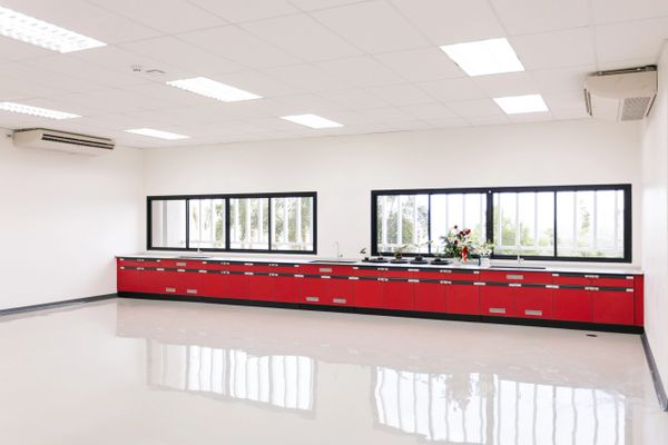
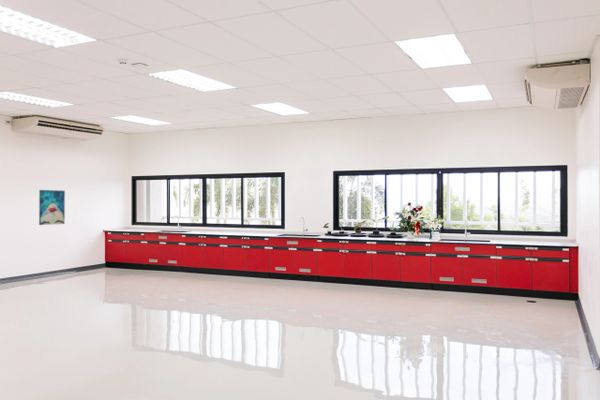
+ wall art [38,189,66,226]
